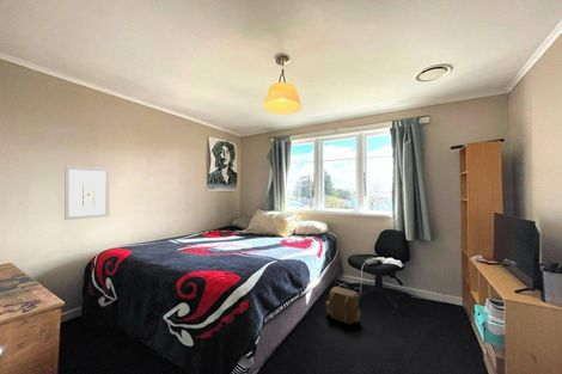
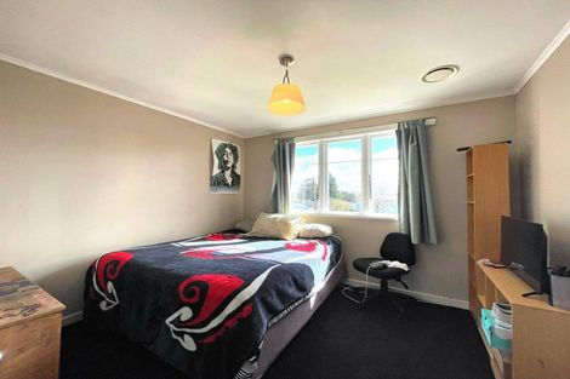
- wall art [63,165,111,221]
- backpack [325,286,361,325]
